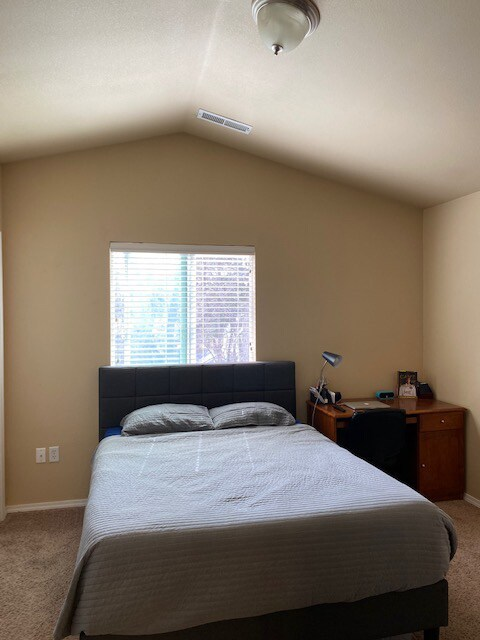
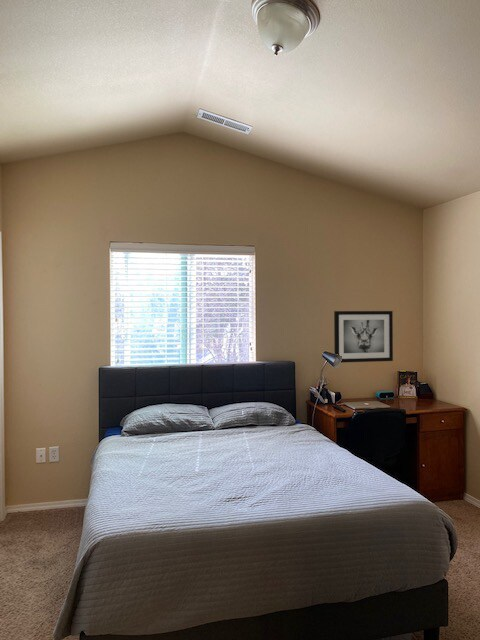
+ wall art [333,310,394,364]
